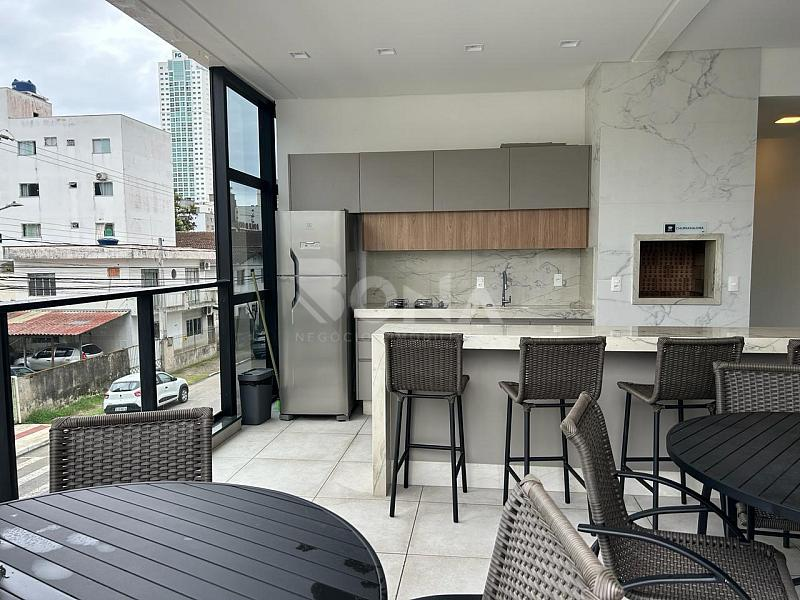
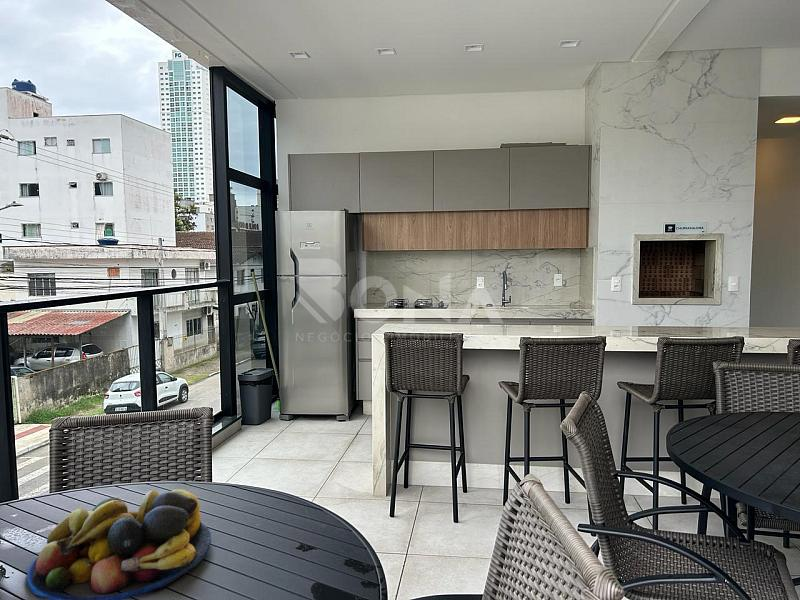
+ fruit bowl [26,489,212,600]
